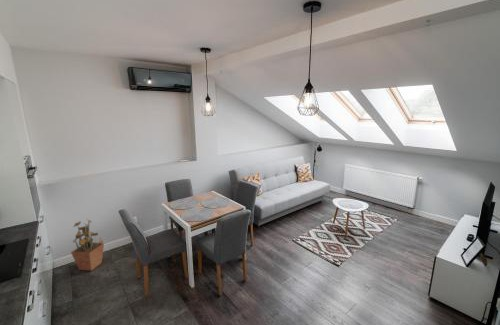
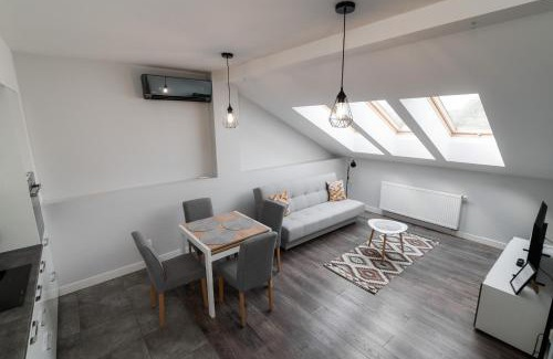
- potted plant [70,218,105,272]
